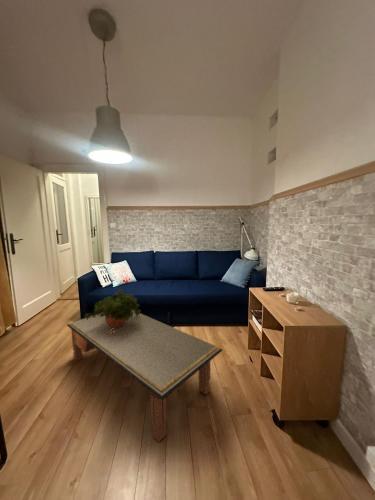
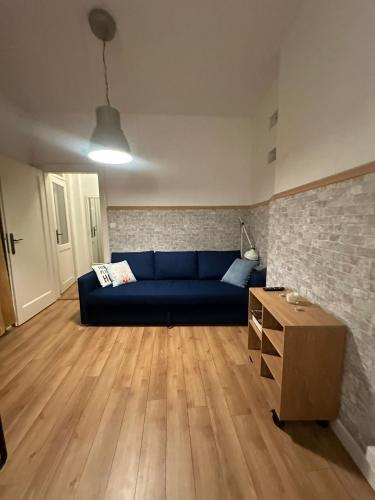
- coffee table [66,311,223,443]
- potted plant [83,288,141,334]
